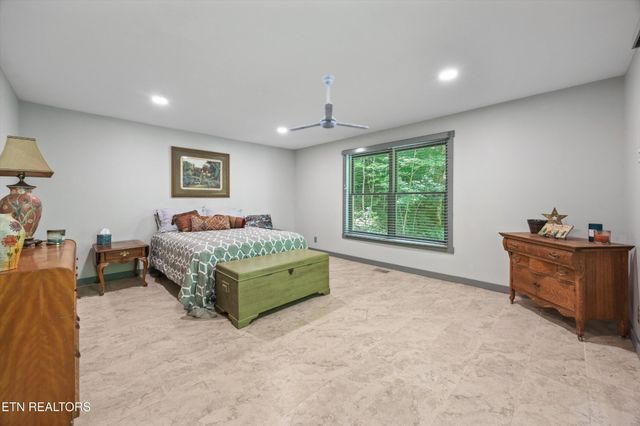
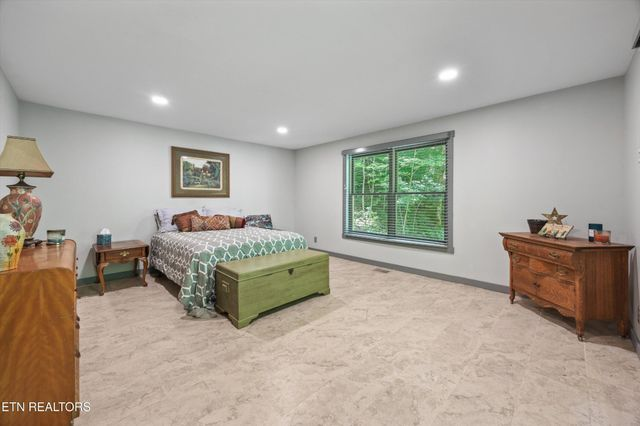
- ceiling fan [289,74,369,132]
